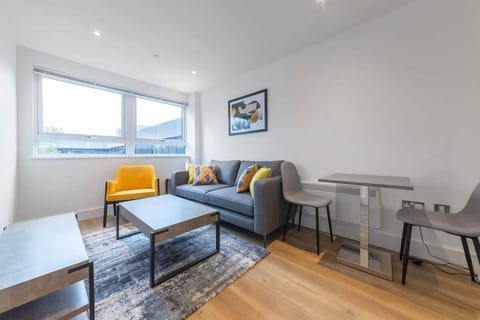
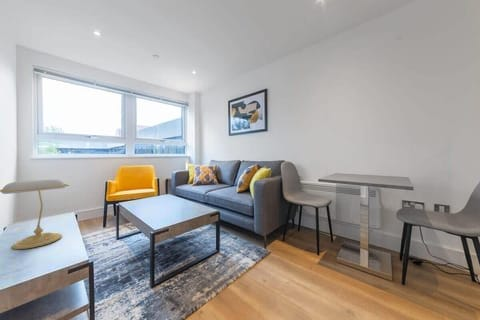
+ desk lamp [0,178,70,250]
